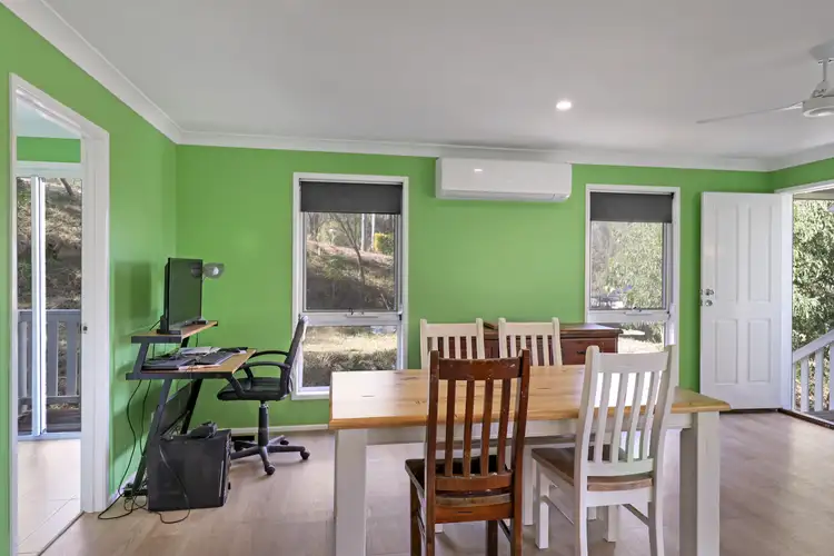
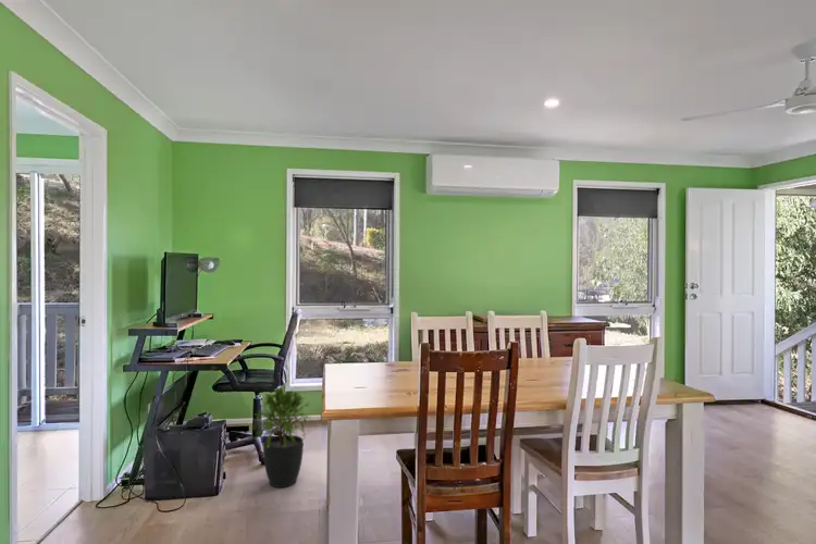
+ potted plant [252,385,313,489]
